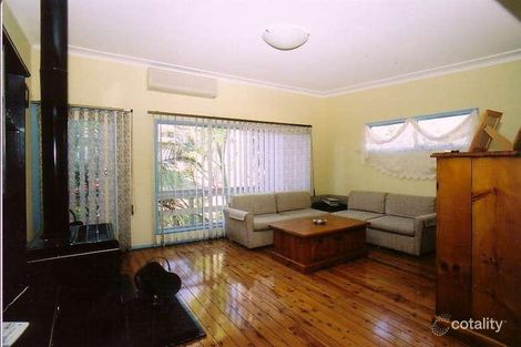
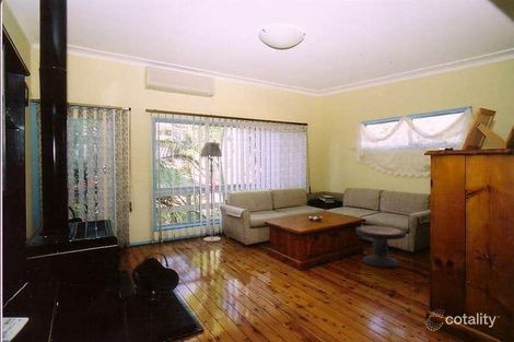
+ side table [355,224,407,269]
+ floor lamp [199,141,223,243]
